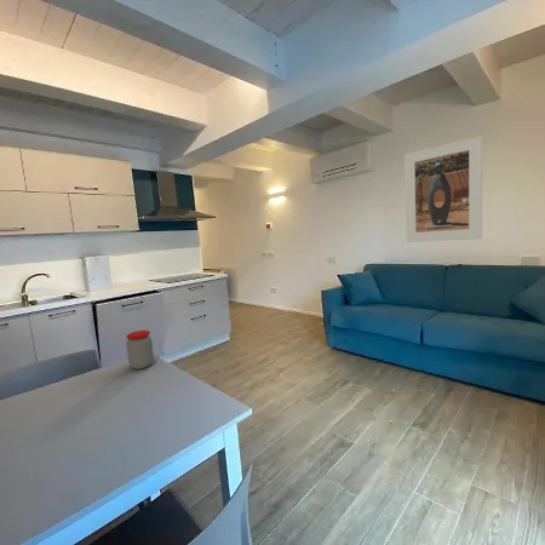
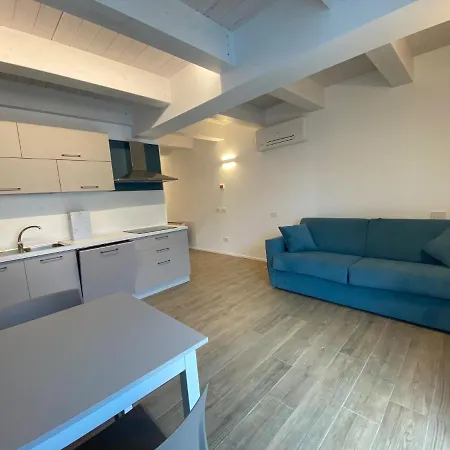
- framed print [403,134,483,243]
- jar [125,329,155,371]
